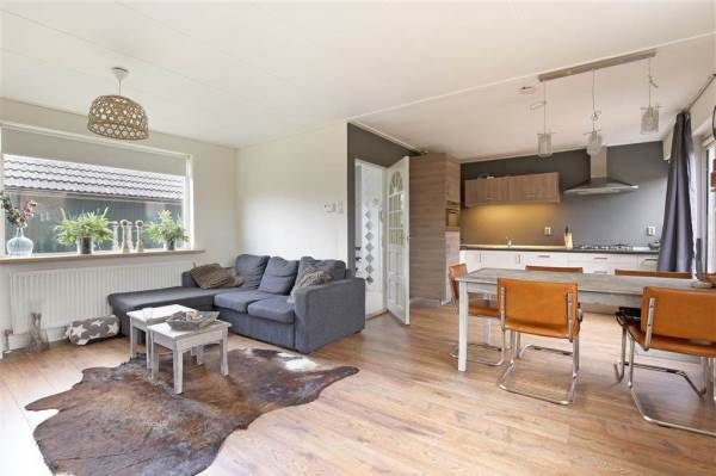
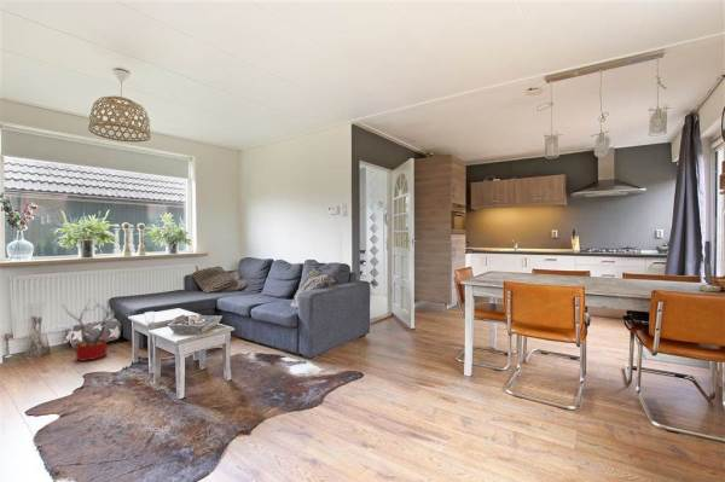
+ decorative plant [50,295,128,362]
